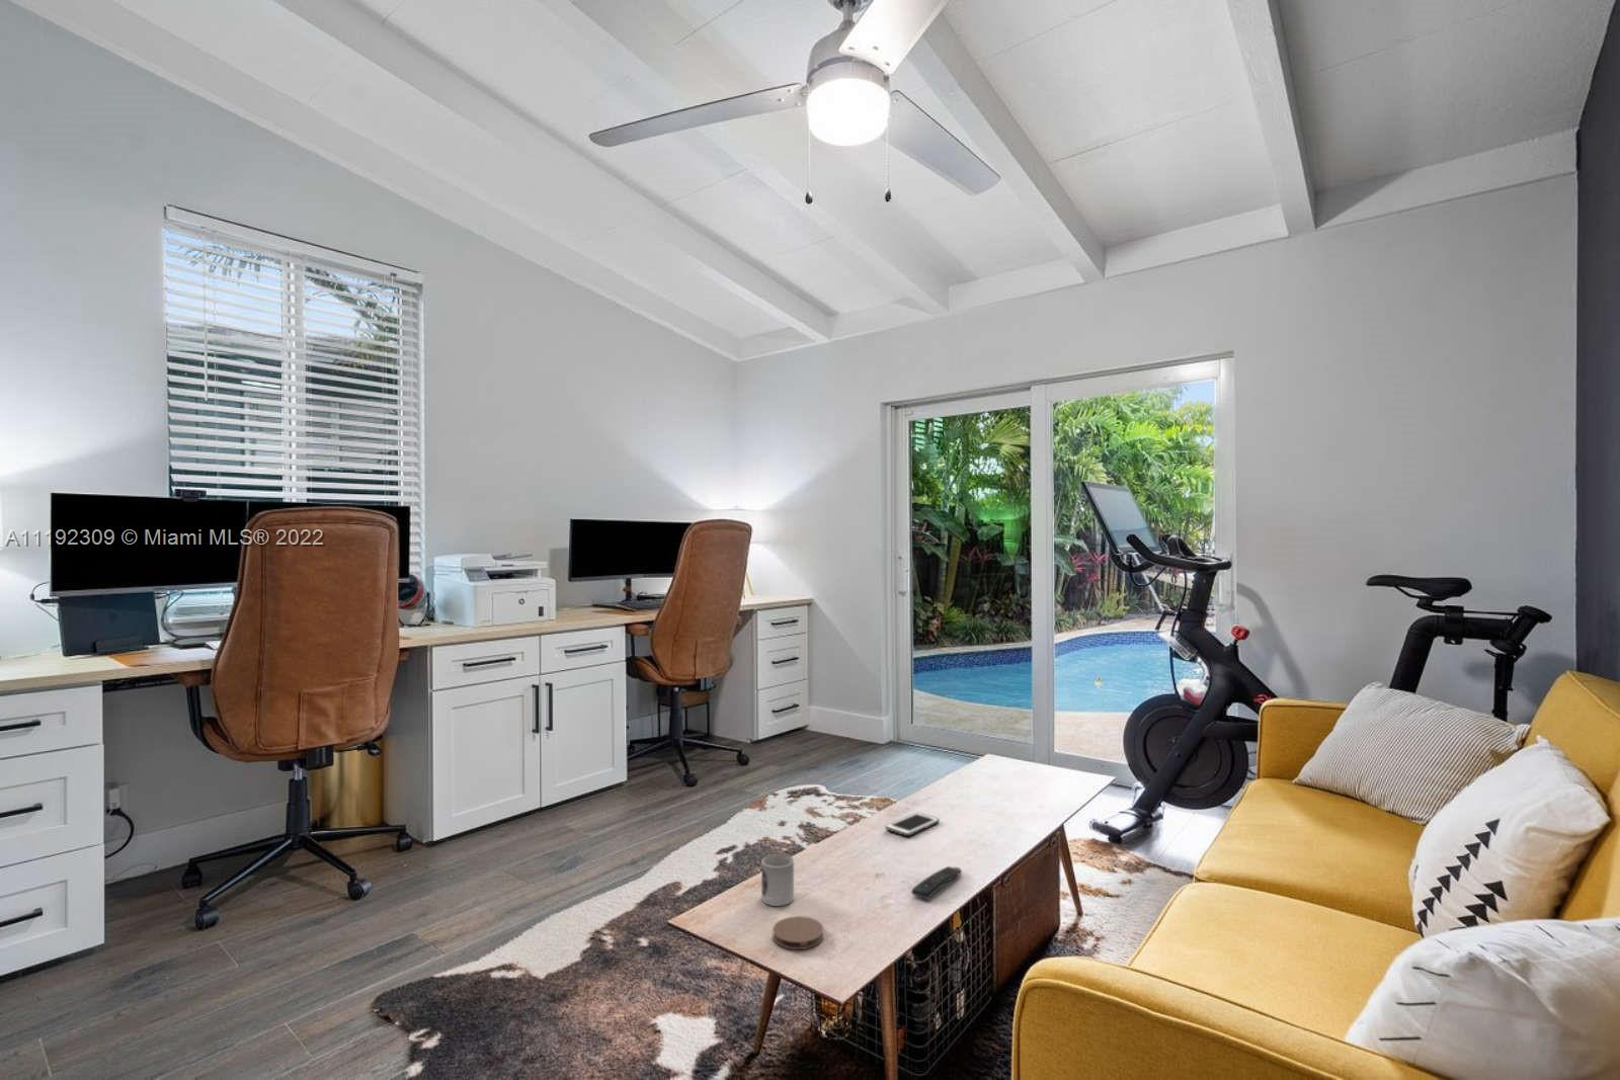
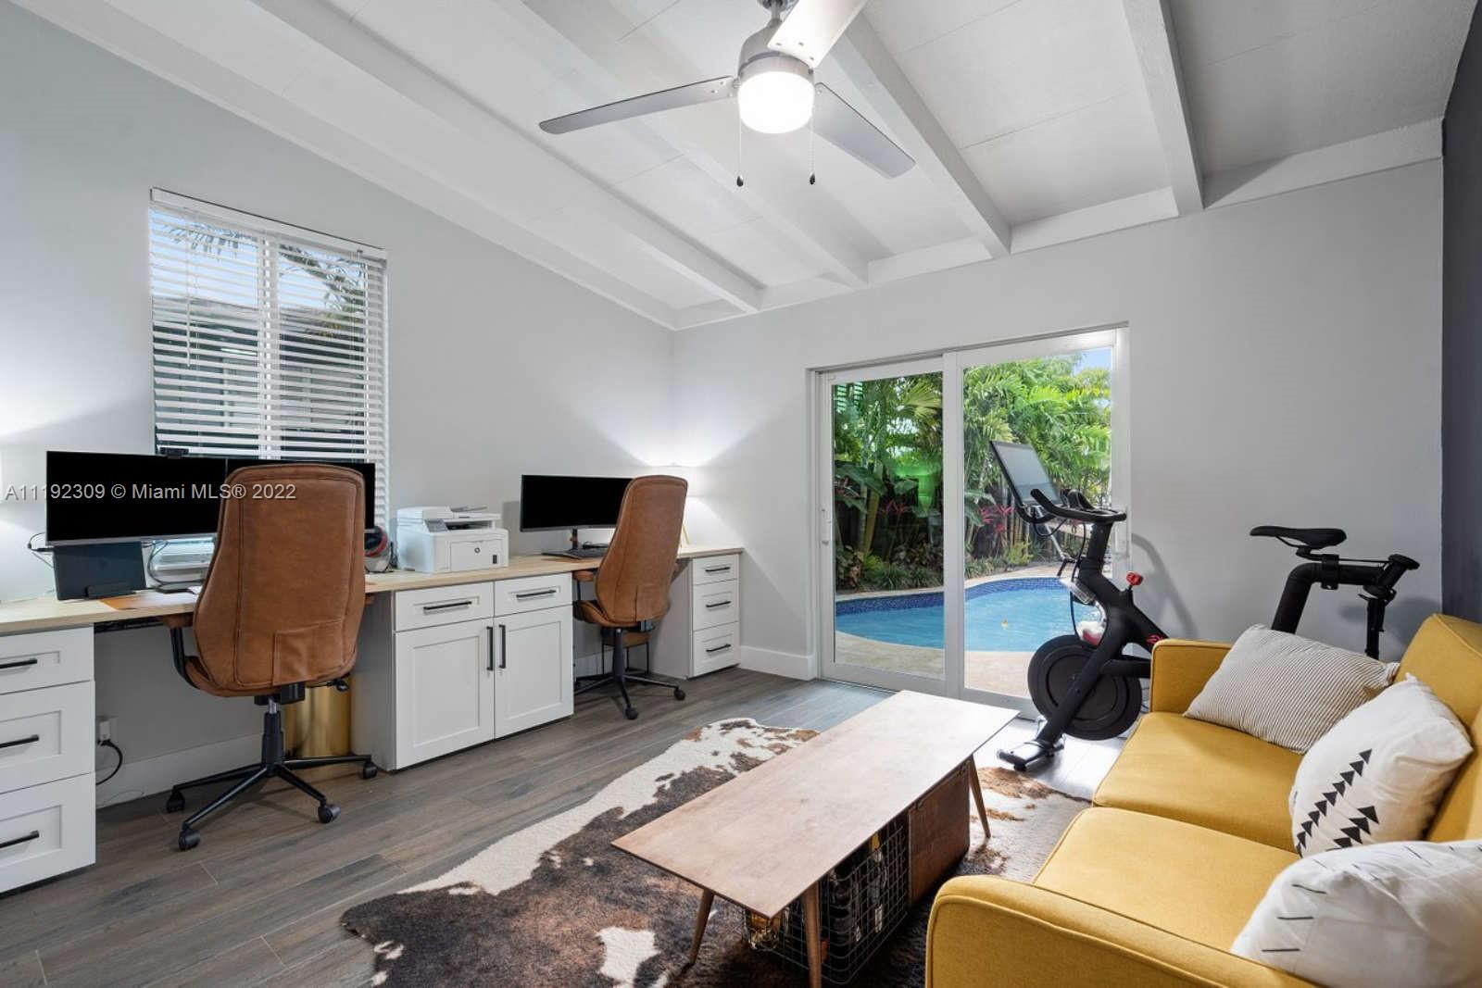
- coaster [771,915,826,951]
- cell phone [885,811,940,837]
- cup [761,852,794,906]
- remote control [910,865,963,900]
